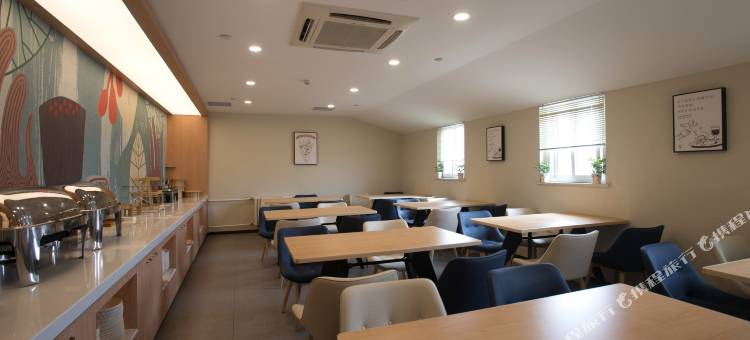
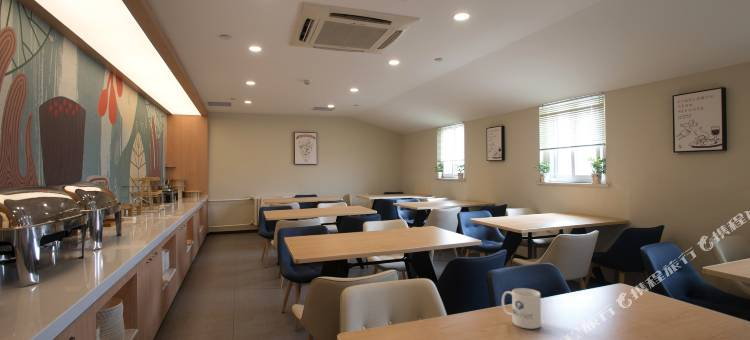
+ mug [501,287,542,330]
